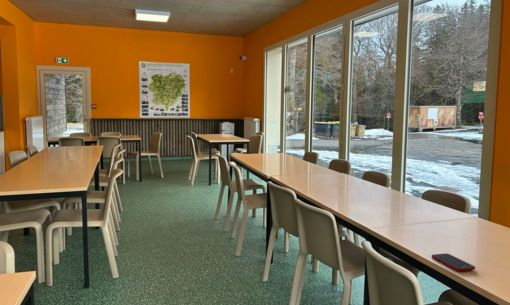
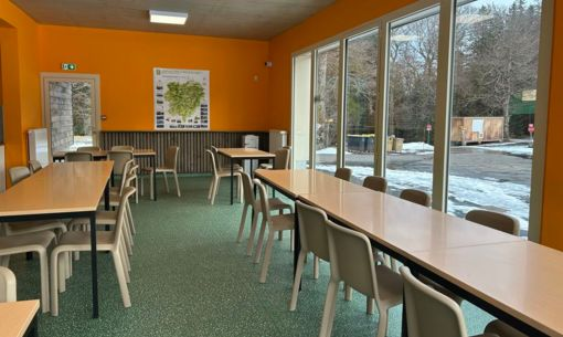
- cell phone [431,252,476,272]
